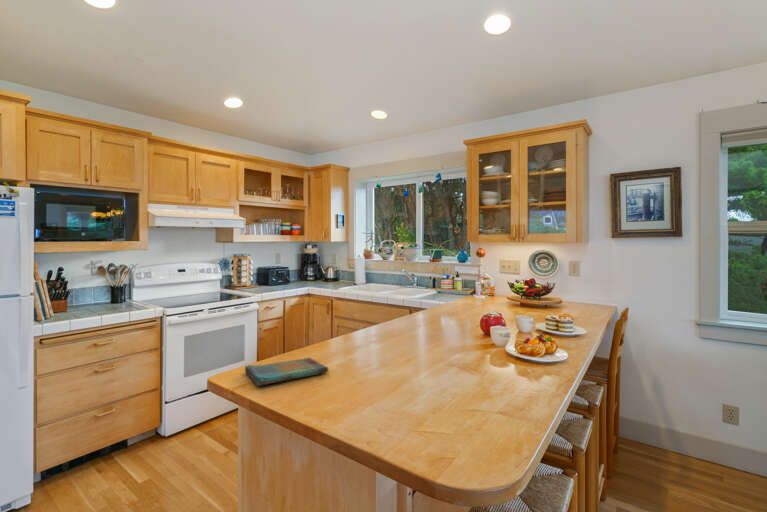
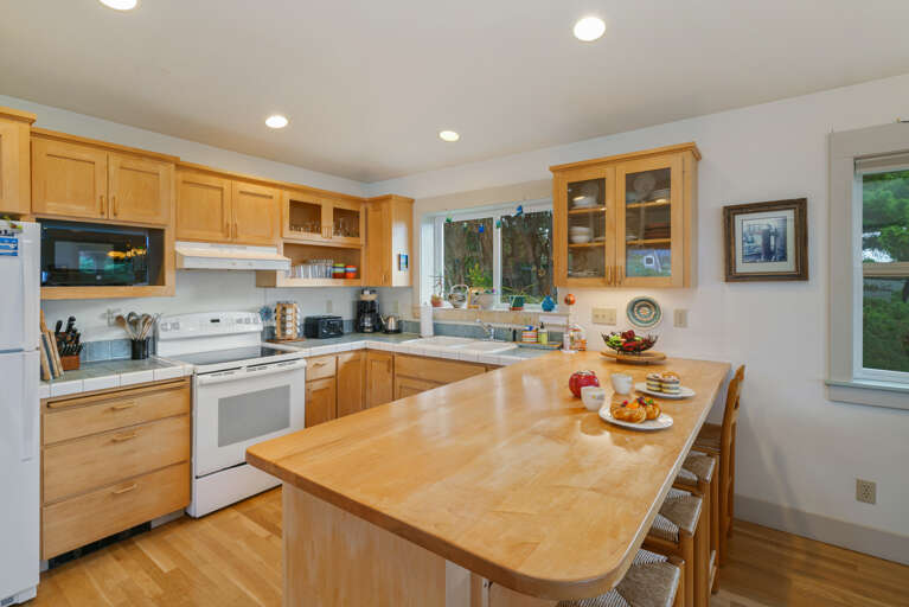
- dish towel [244,356,329,387]
